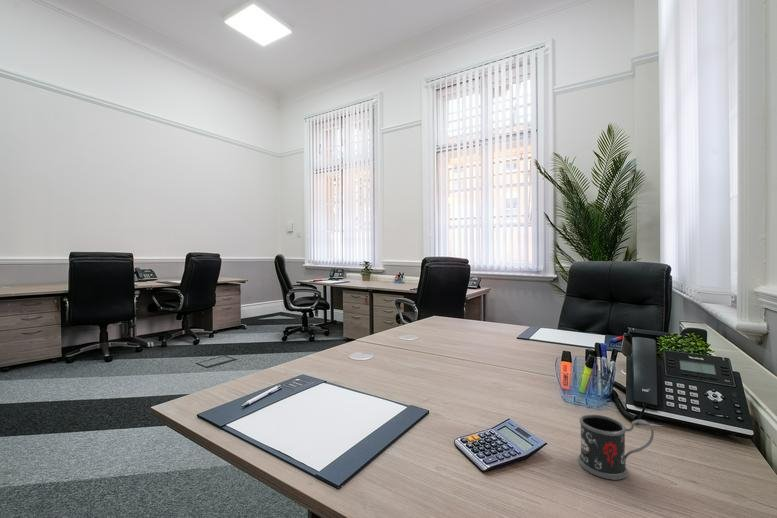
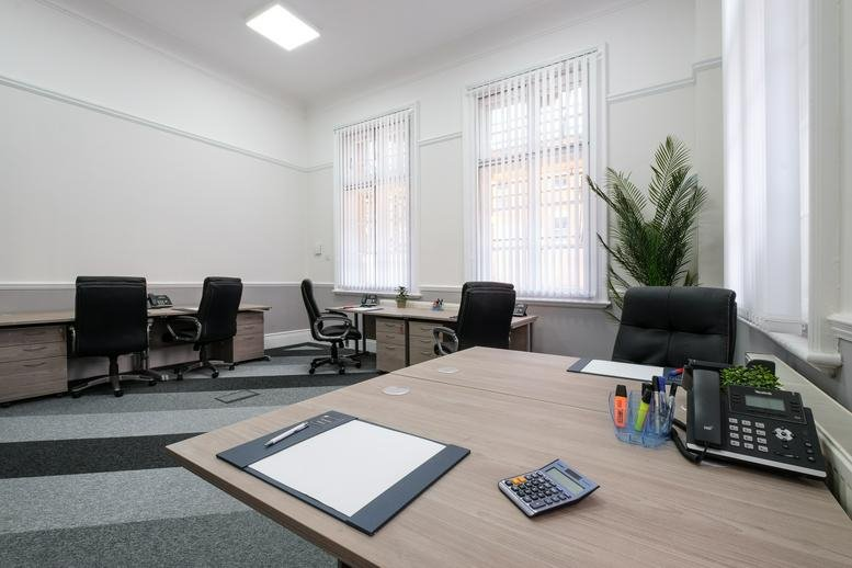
- mug [577,413,655,480]
